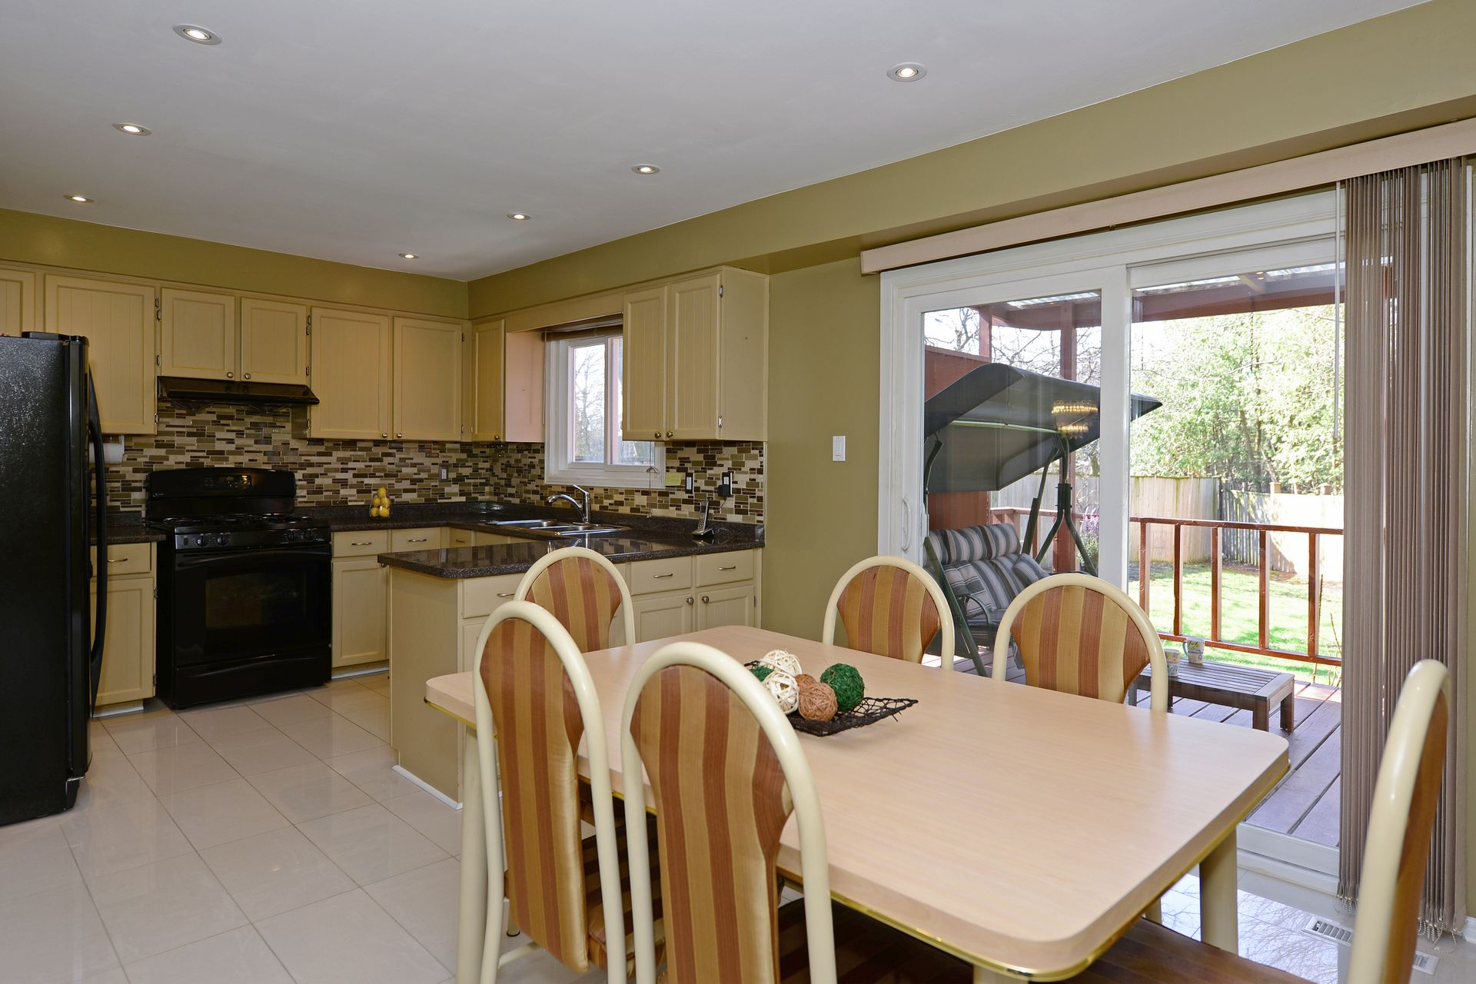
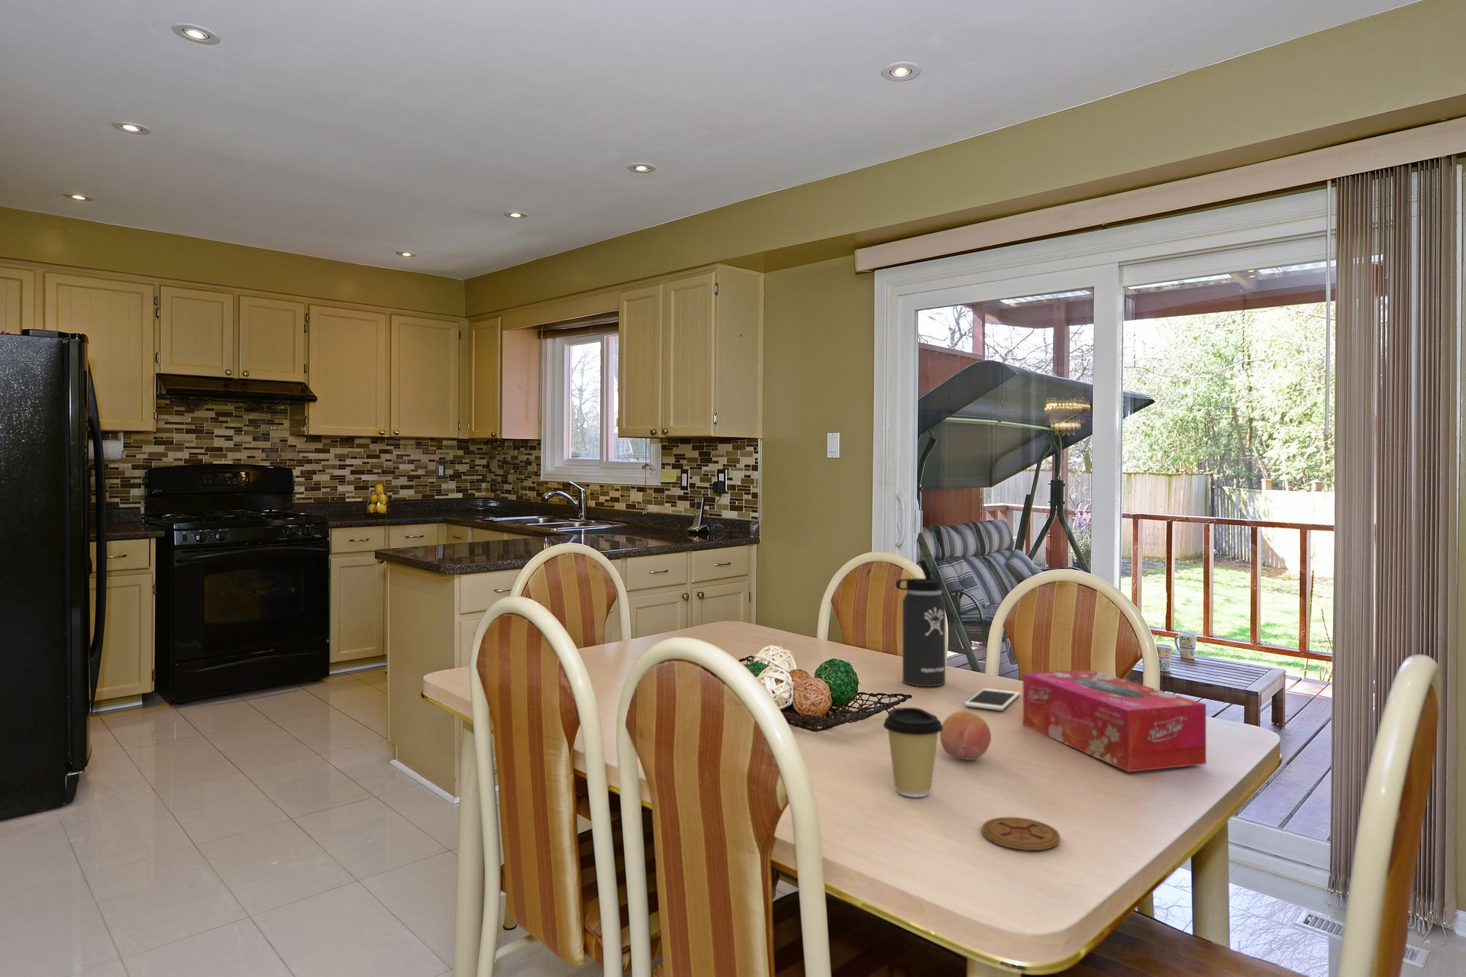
+ coaster [982,817,1060,851]
+ coffee cup [882,707,944,797]
+ fruit [939,710,992,760]
+ thermos bottle [894,559,946,687]
+ cell phone [964,688,1021,711]
+ tissue box [1022,668,1207,772]
